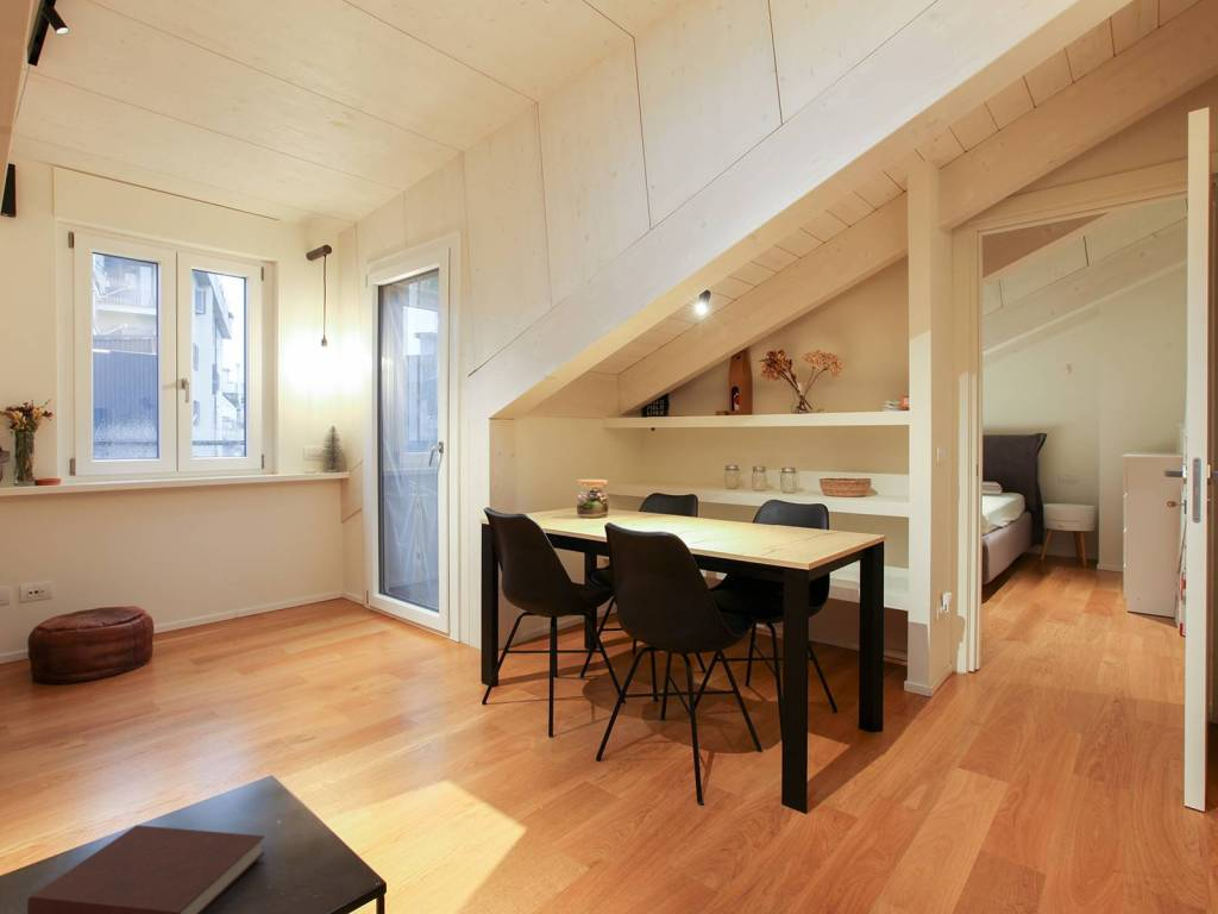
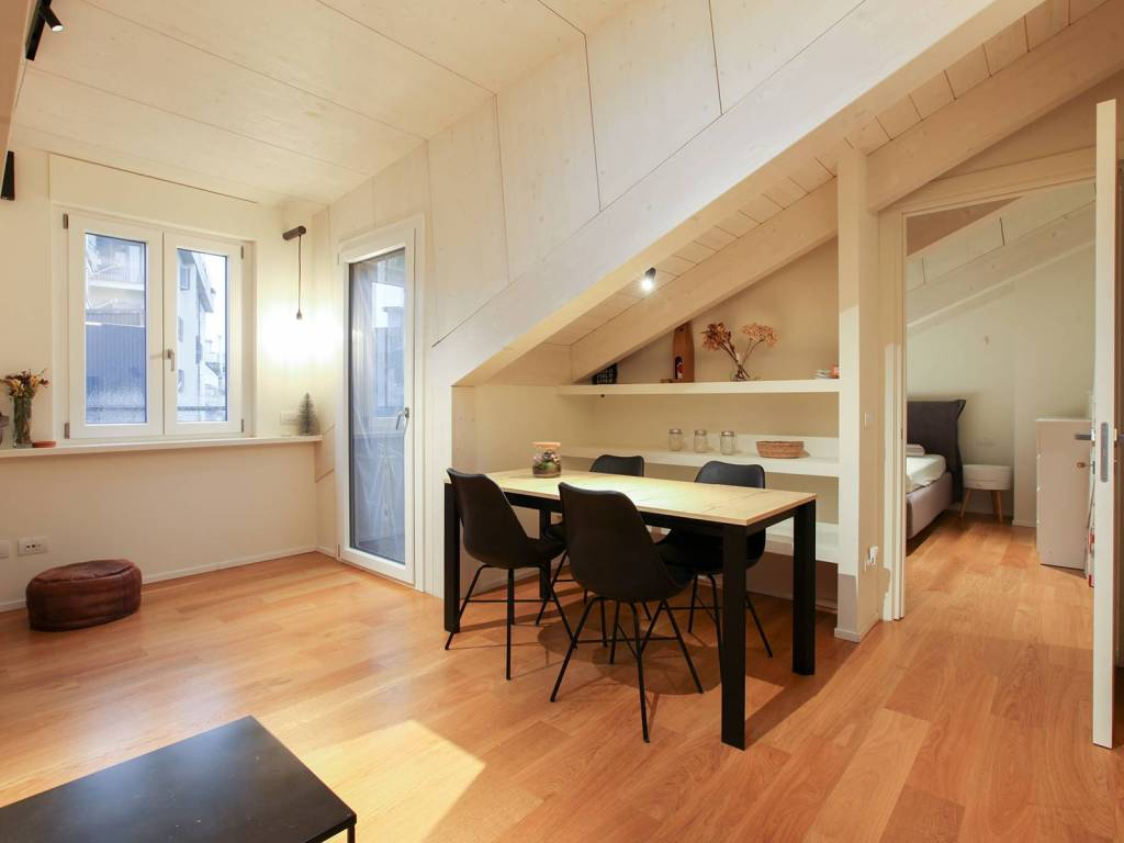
- notebook [26,824,266,914]
